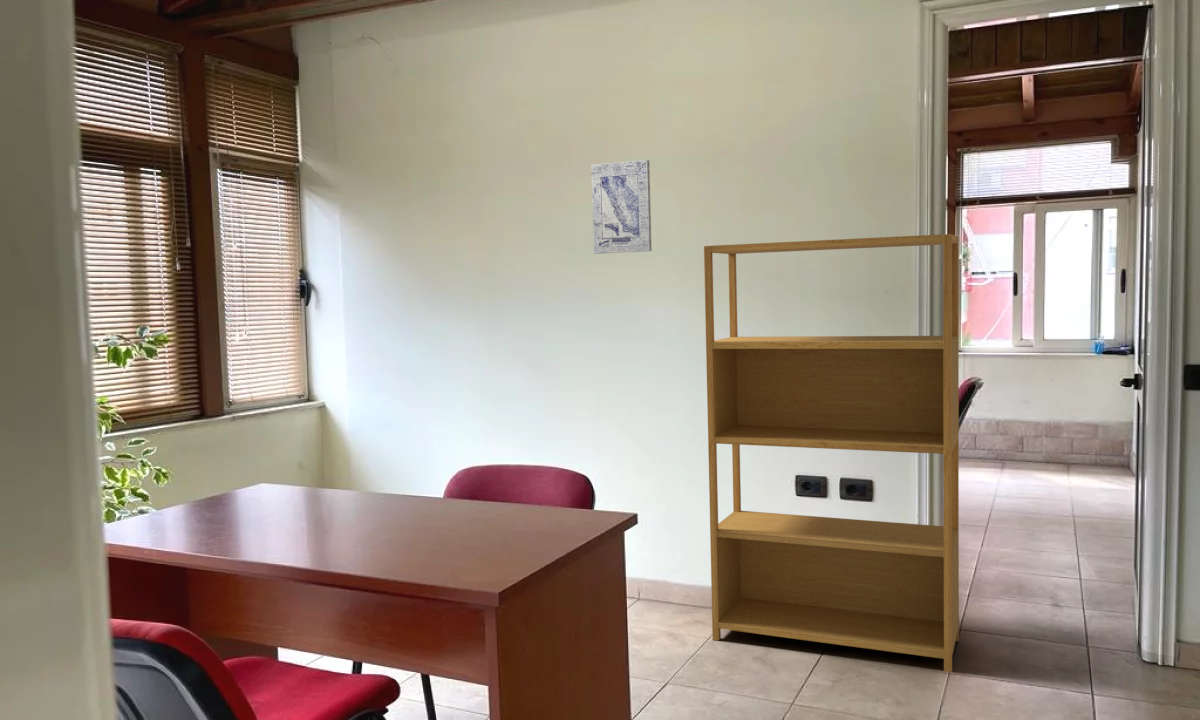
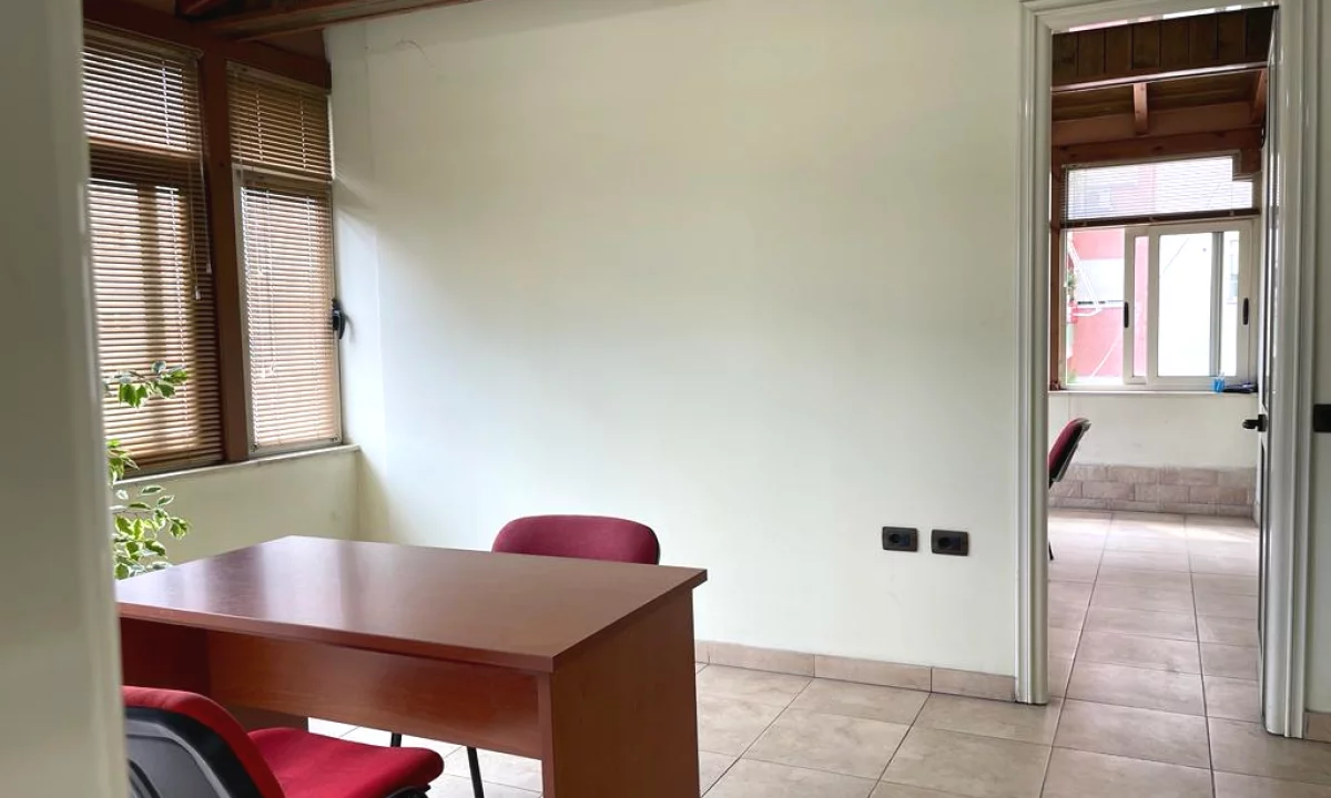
- wall art [590,159,653,255]
- bookshelf [703,233,960,673]
